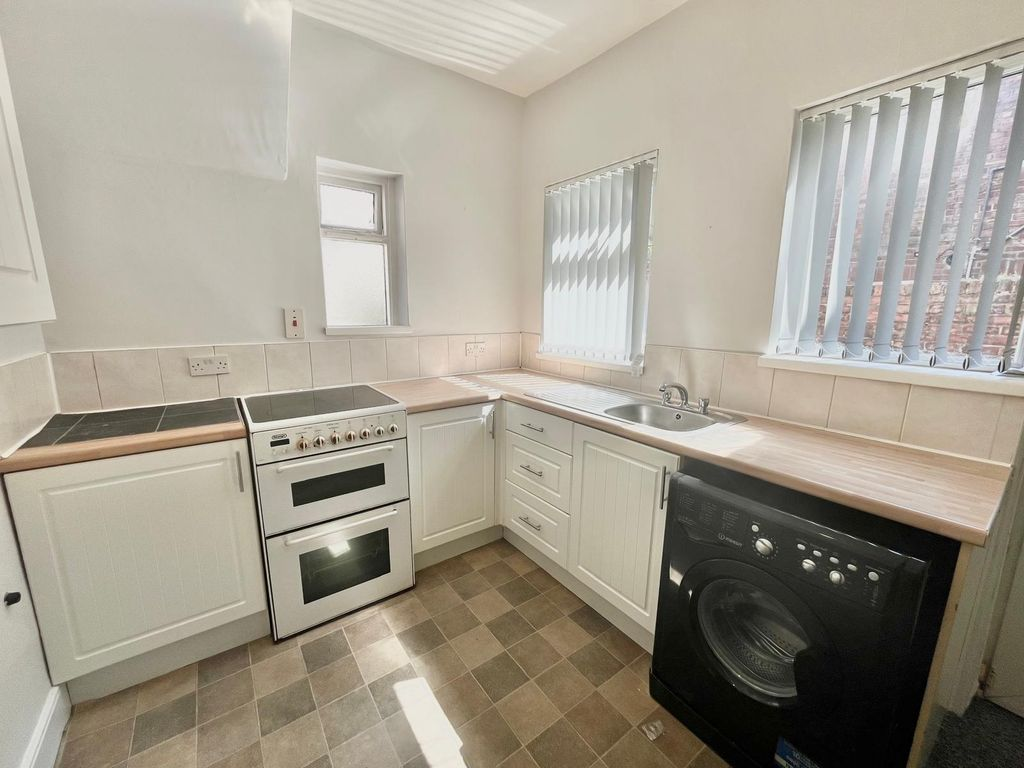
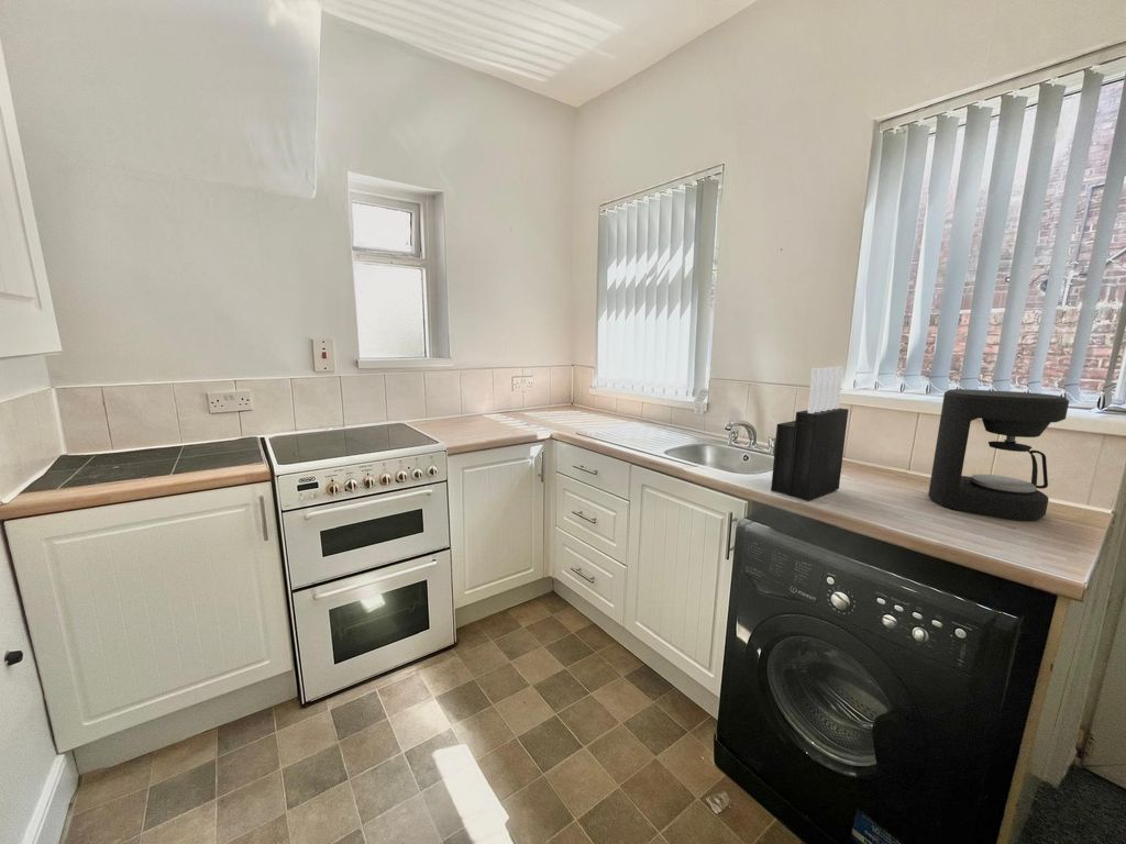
+ knife block [770,366,850,502]
+ coffee maker [928,388,1070,522]
